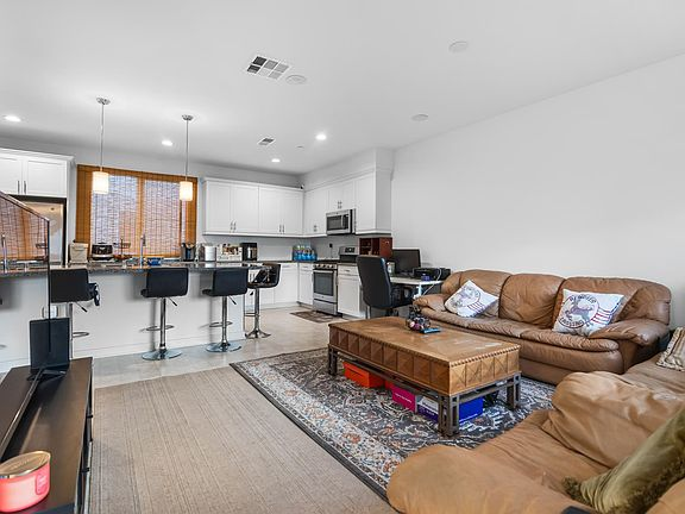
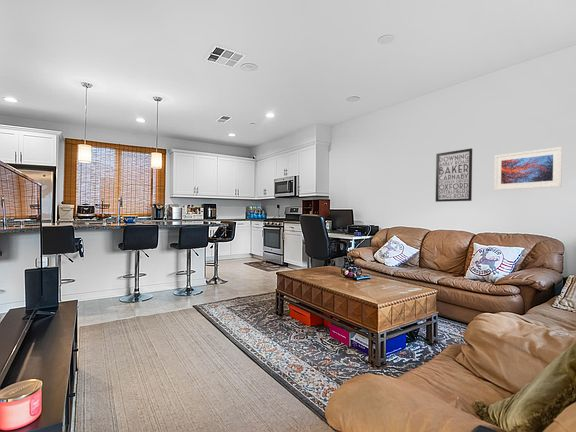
+ wall art [435,147,473,203]
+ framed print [493,146,563,191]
